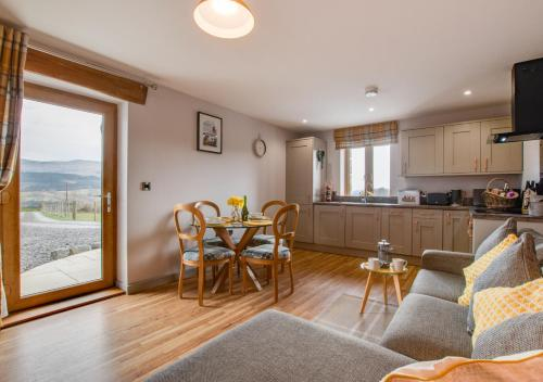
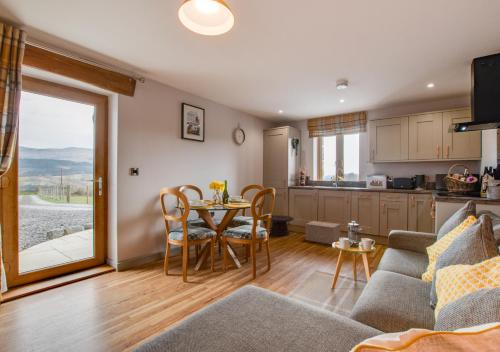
+ side table [269,214,295,237]
+ cardboard box [305,220,341,245]
